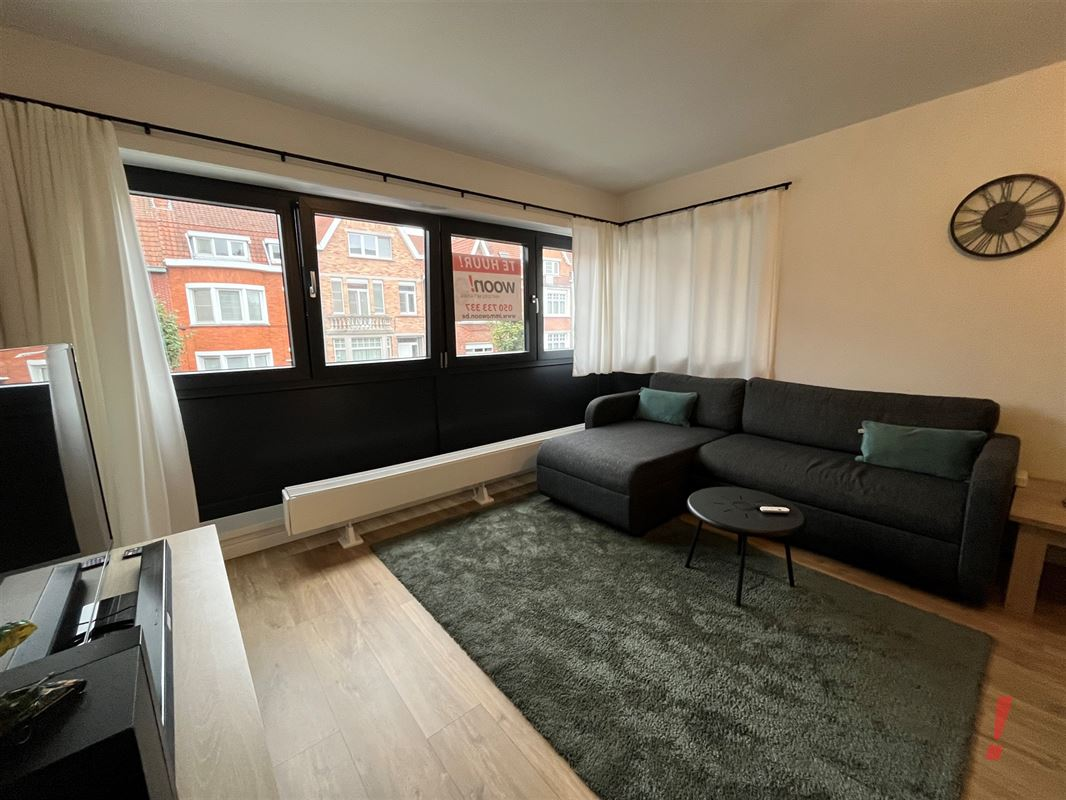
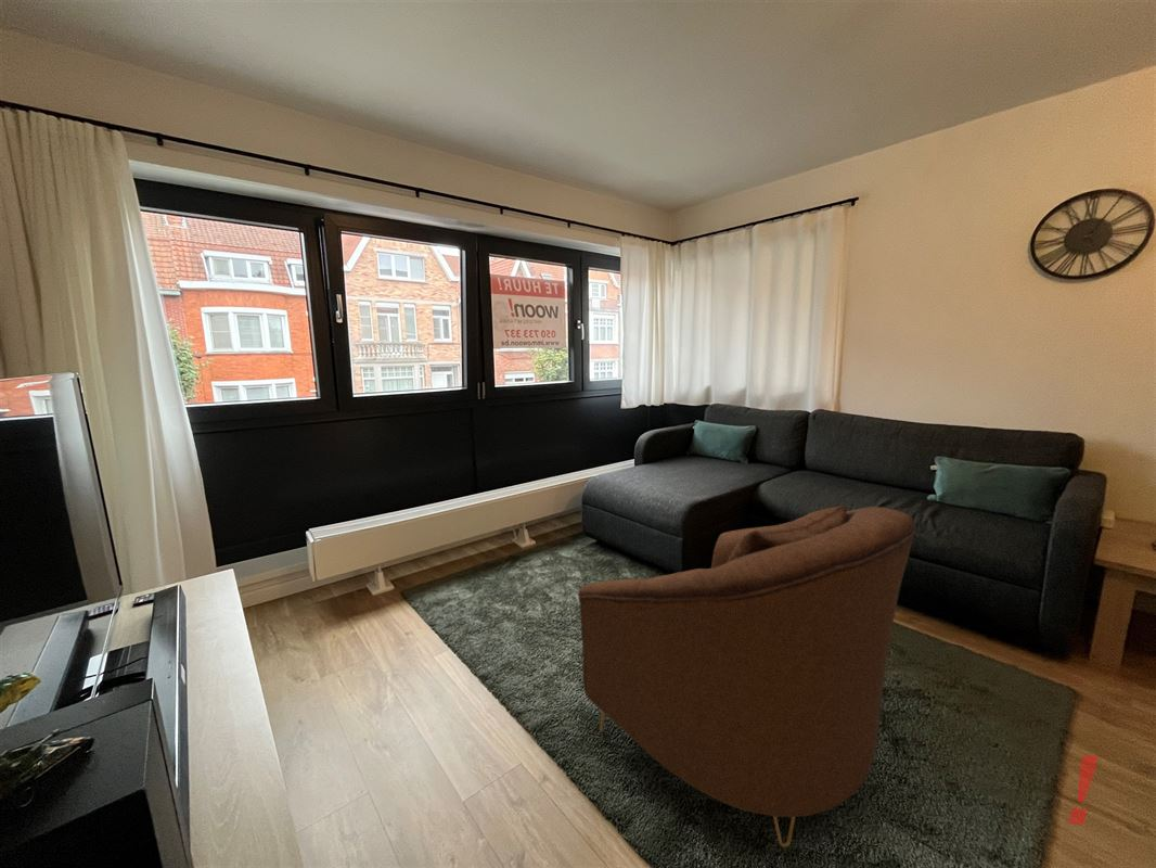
+ armchair [577,505,916,848]
